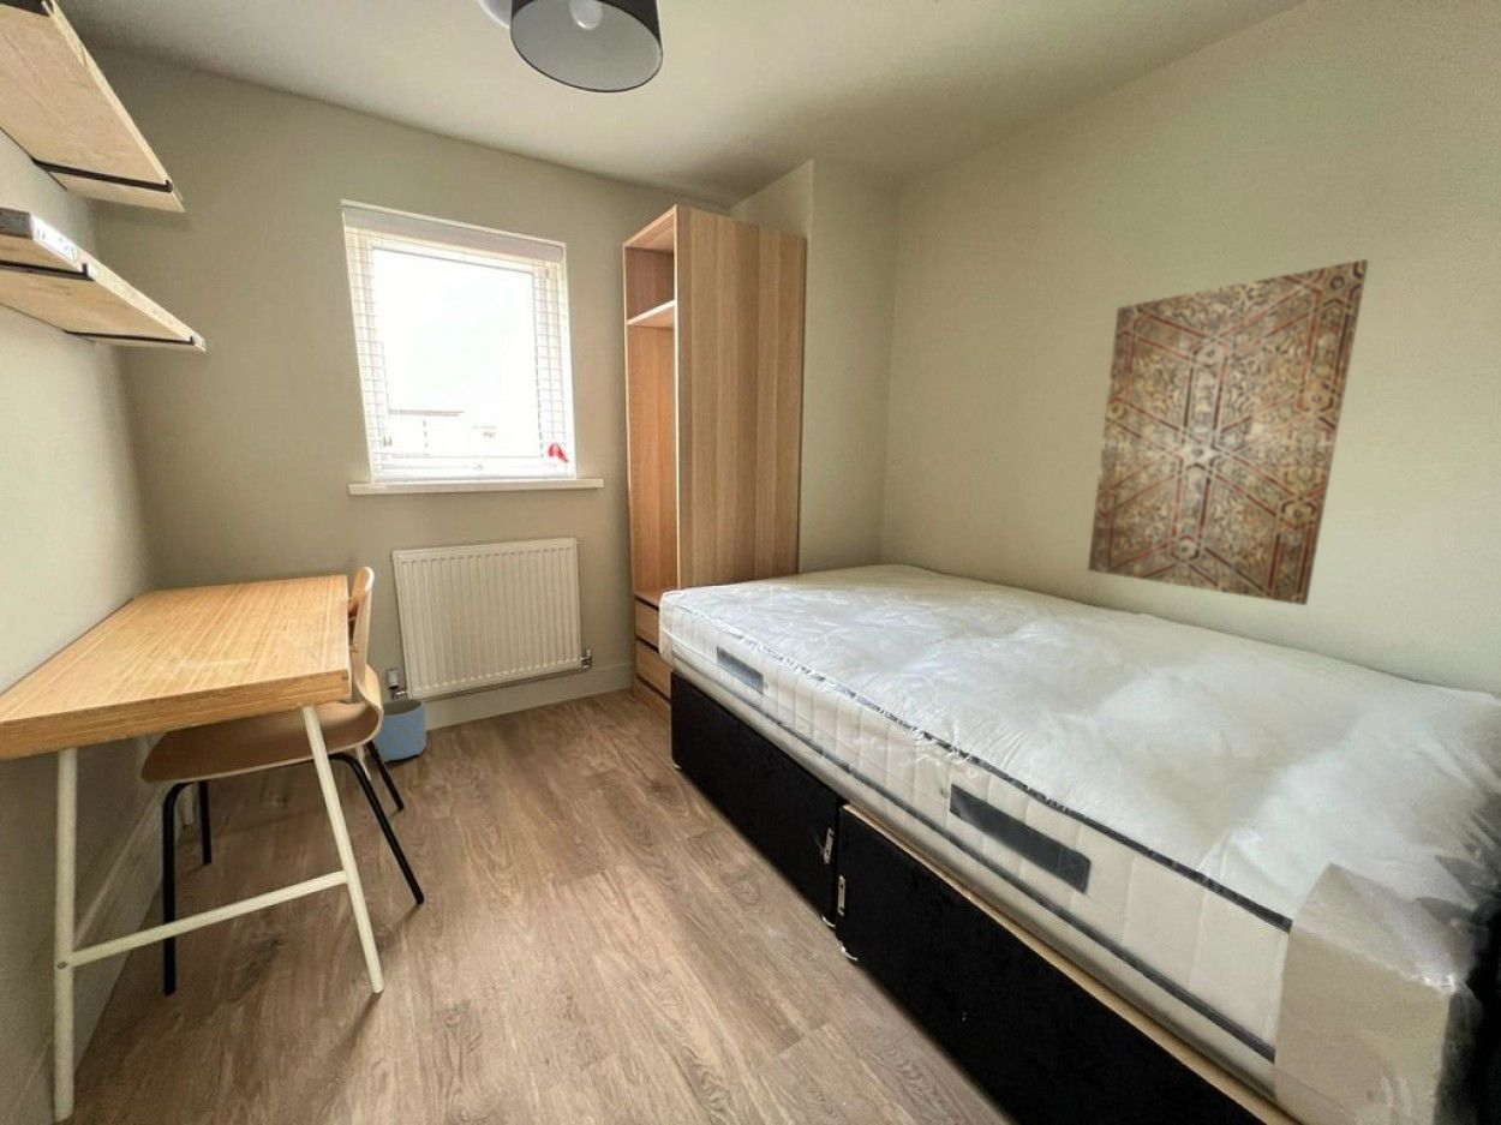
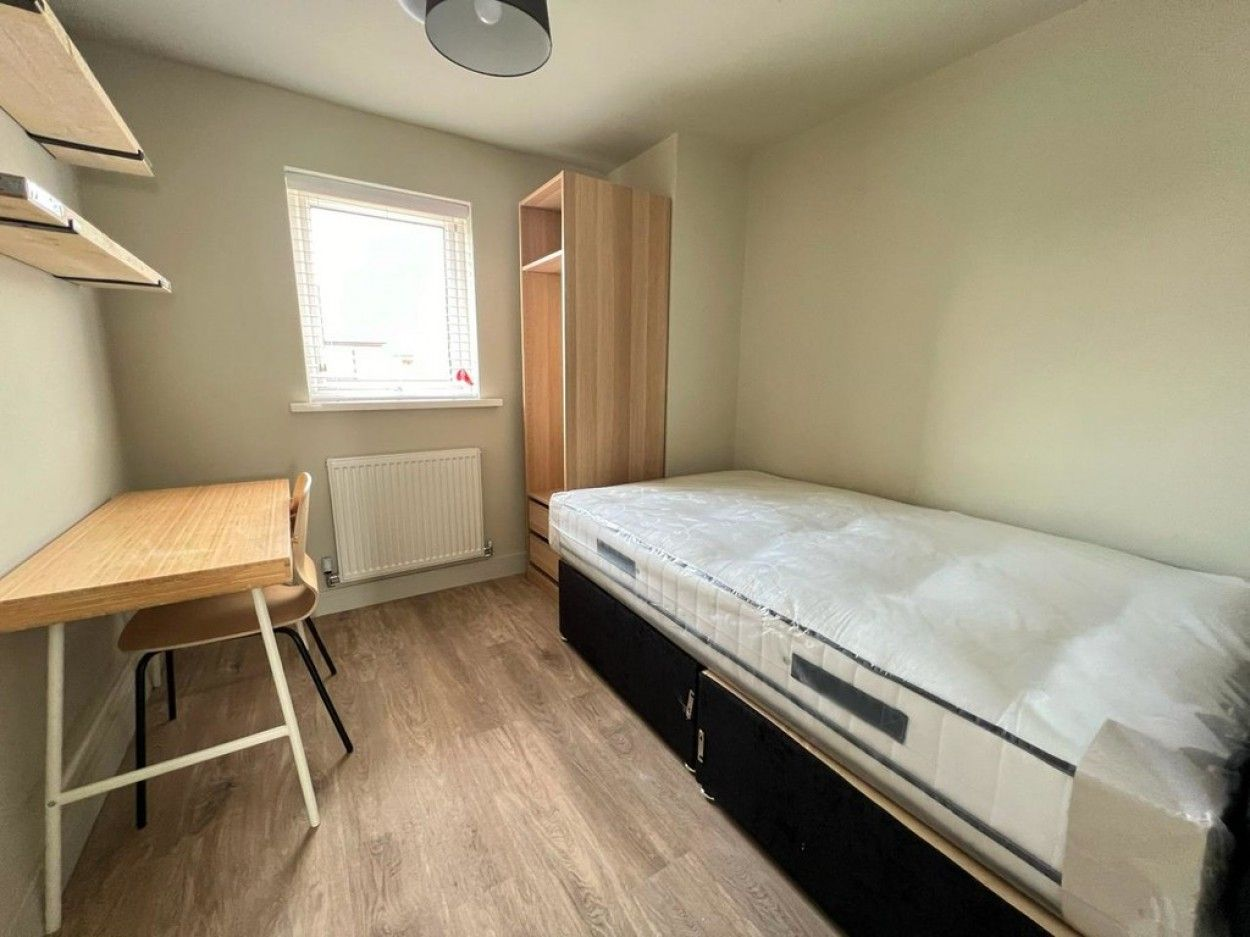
- wall art [1087,258,1370,606]
- planter [373,696,427,764]
